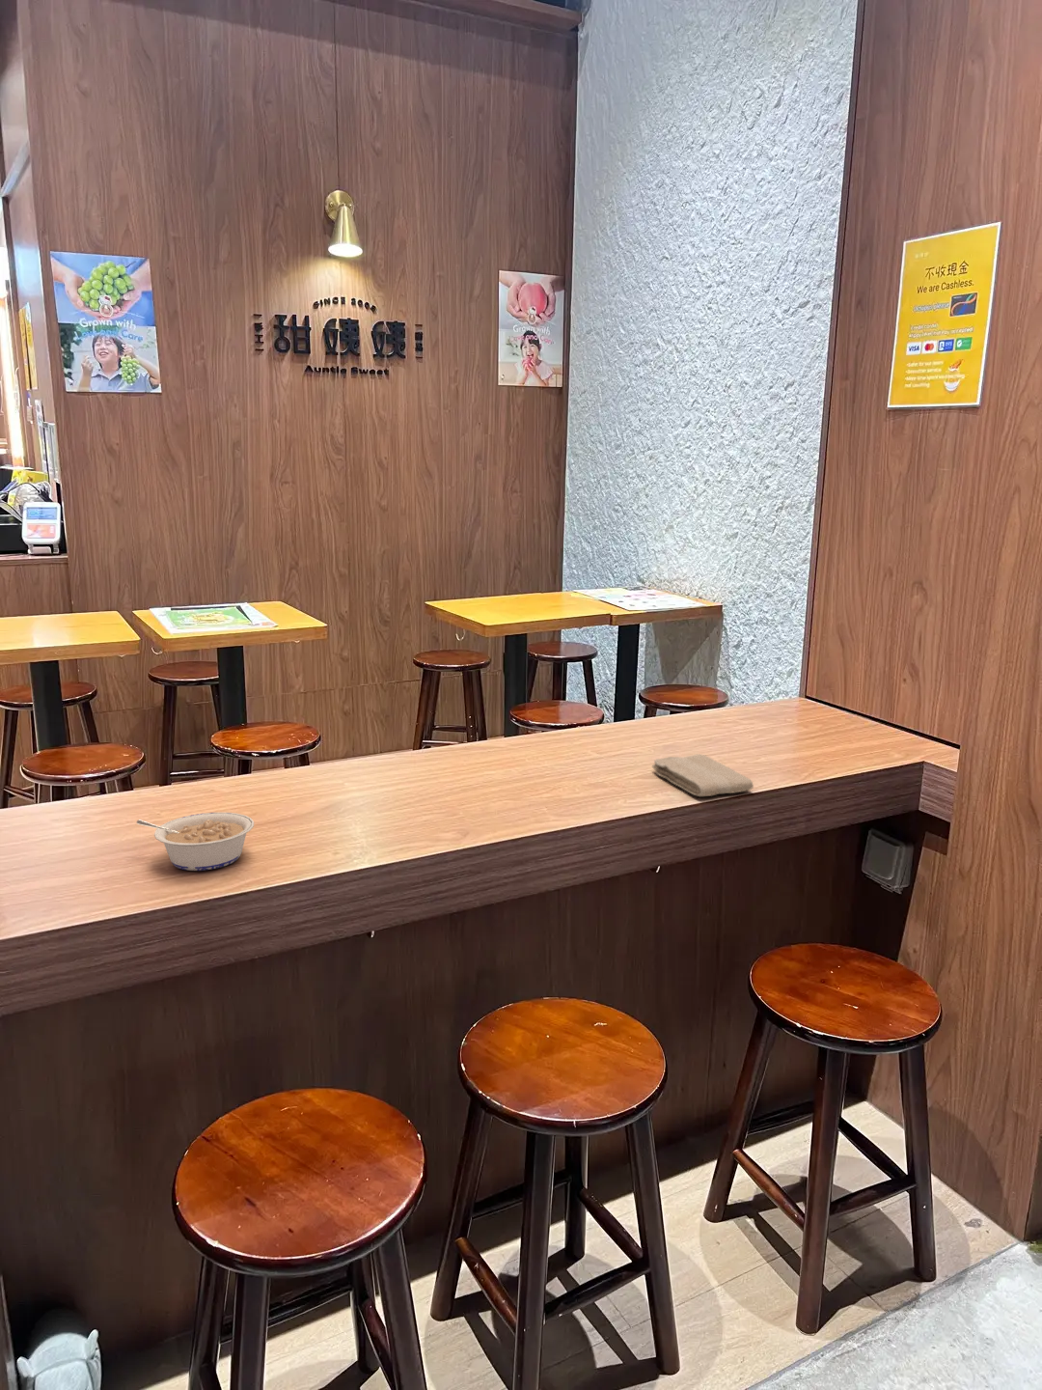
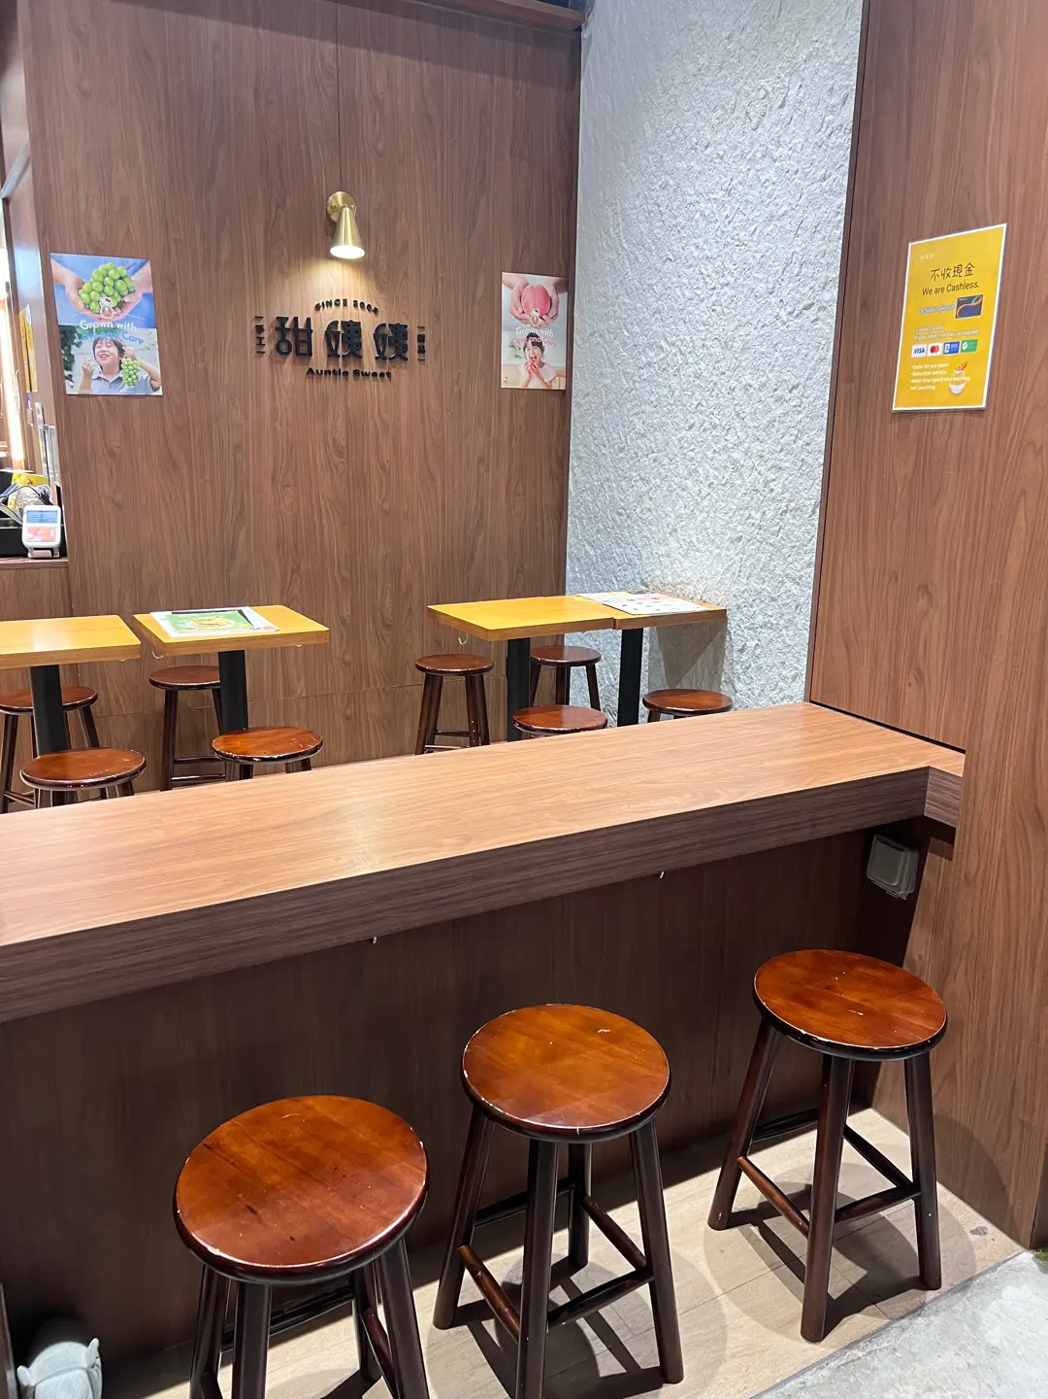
- legume [136,812,255,871]
- washcloth [651,753,754,797]
